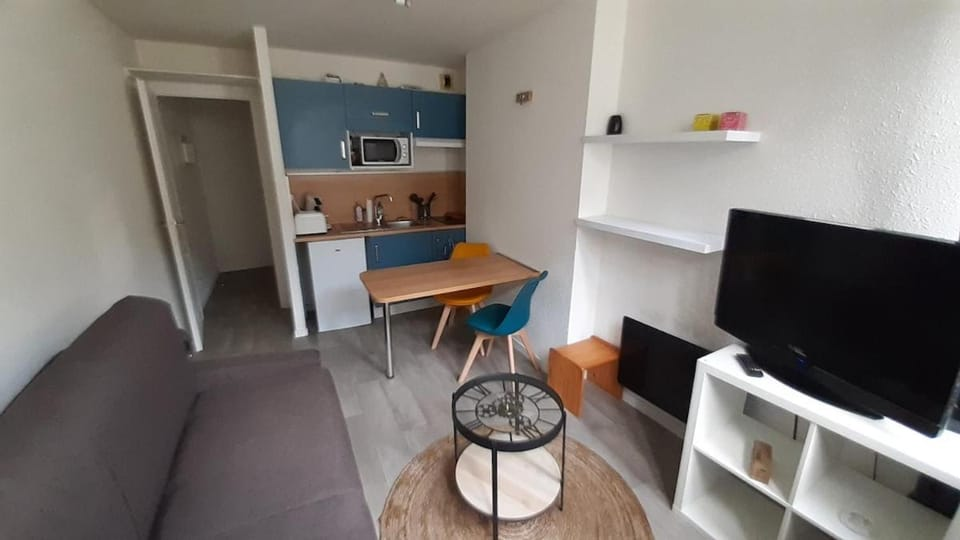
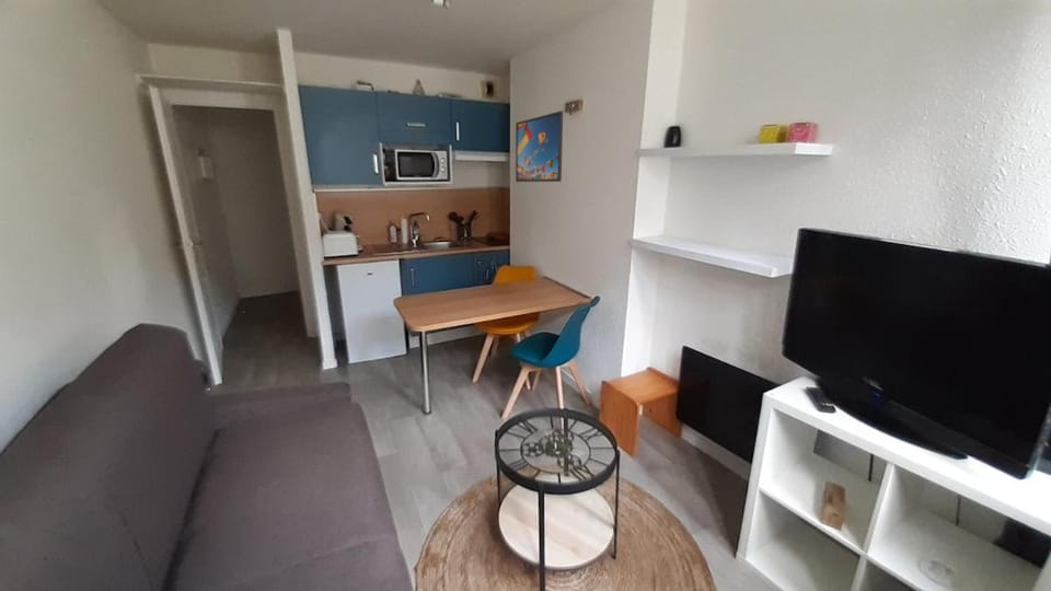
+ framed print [515,109,564,183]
